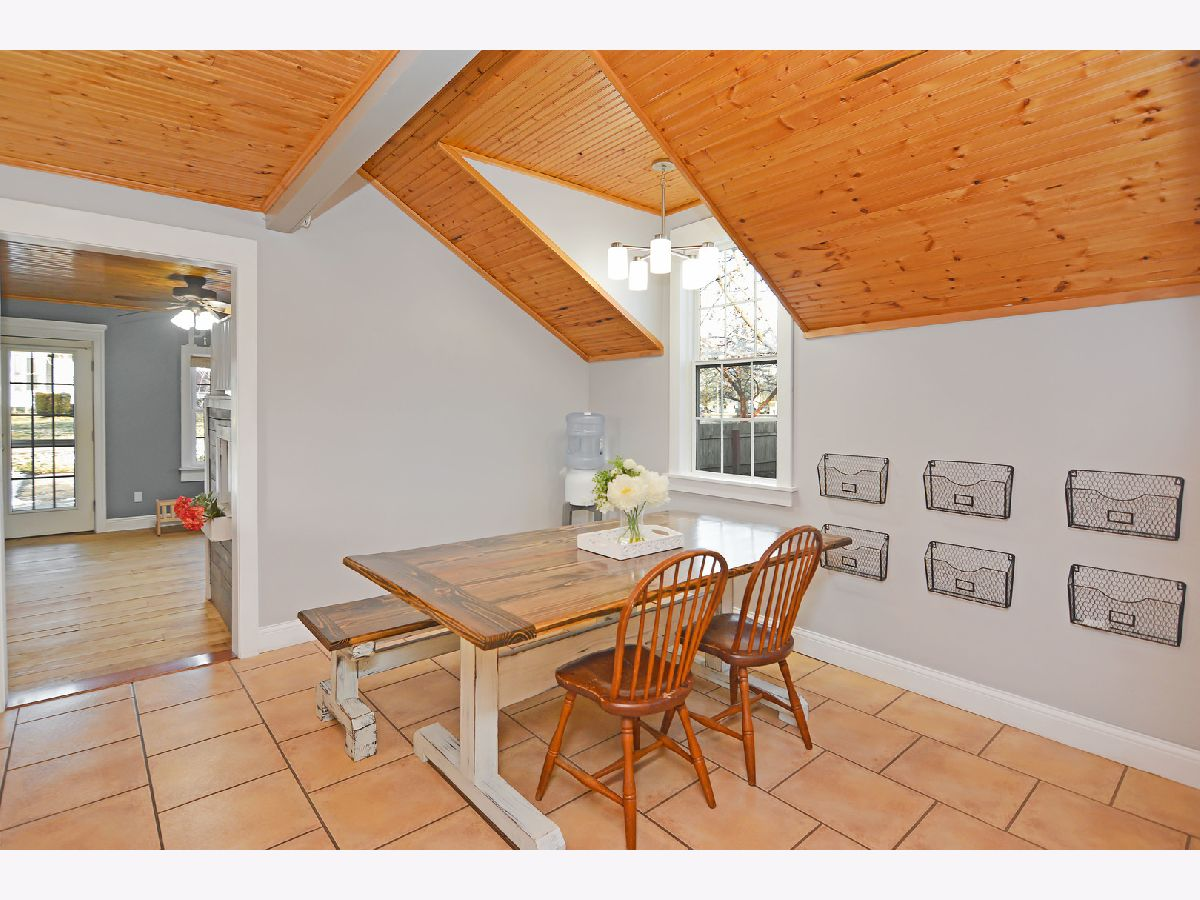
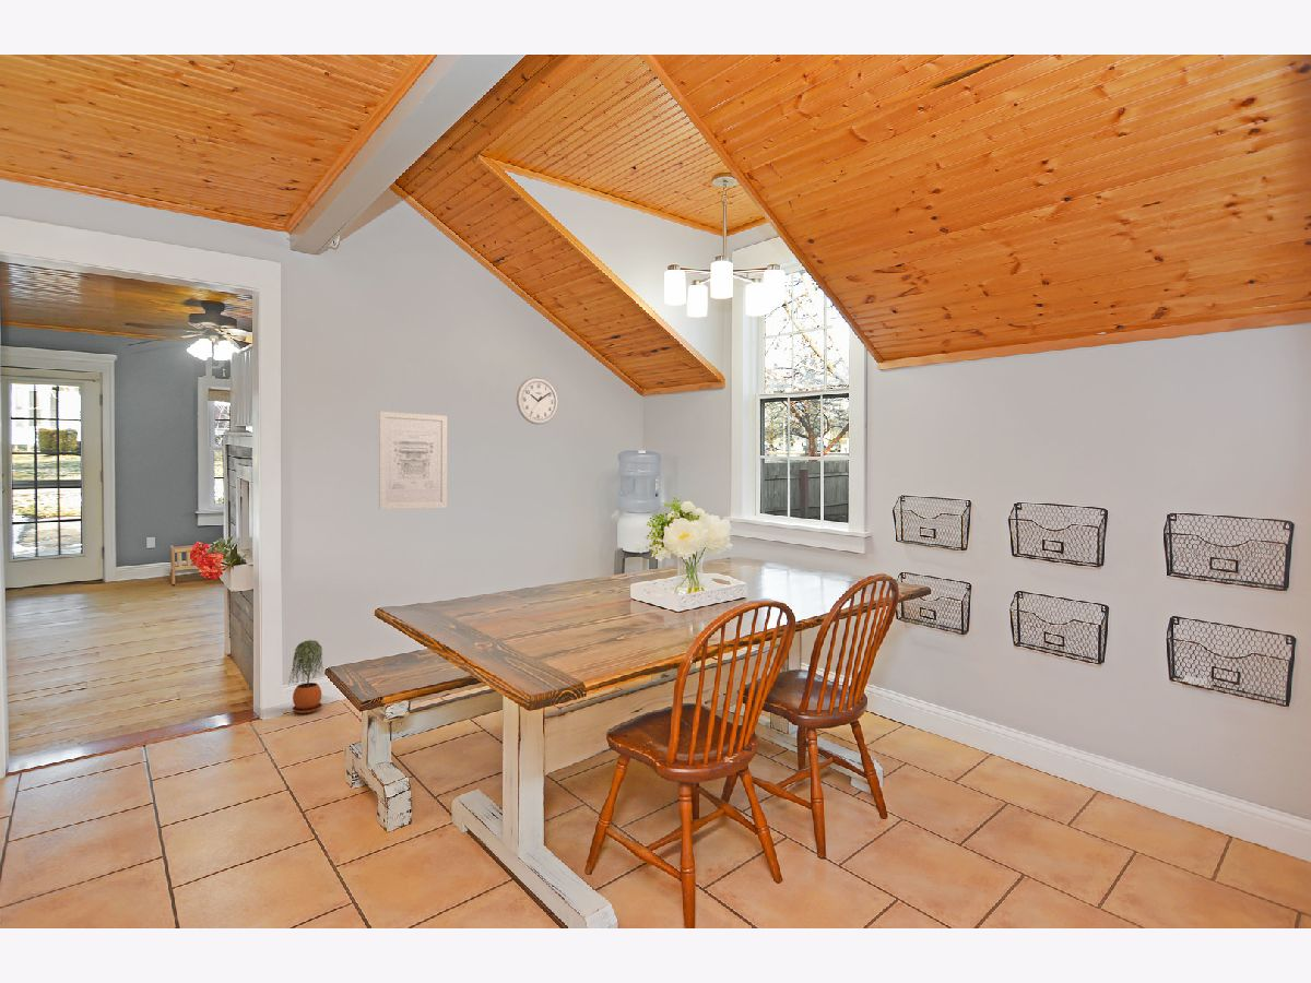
+ wall art [378,411,448,510]
+ potted plant [287,639,324,714]
+ wall clock [516,377,559,426]
